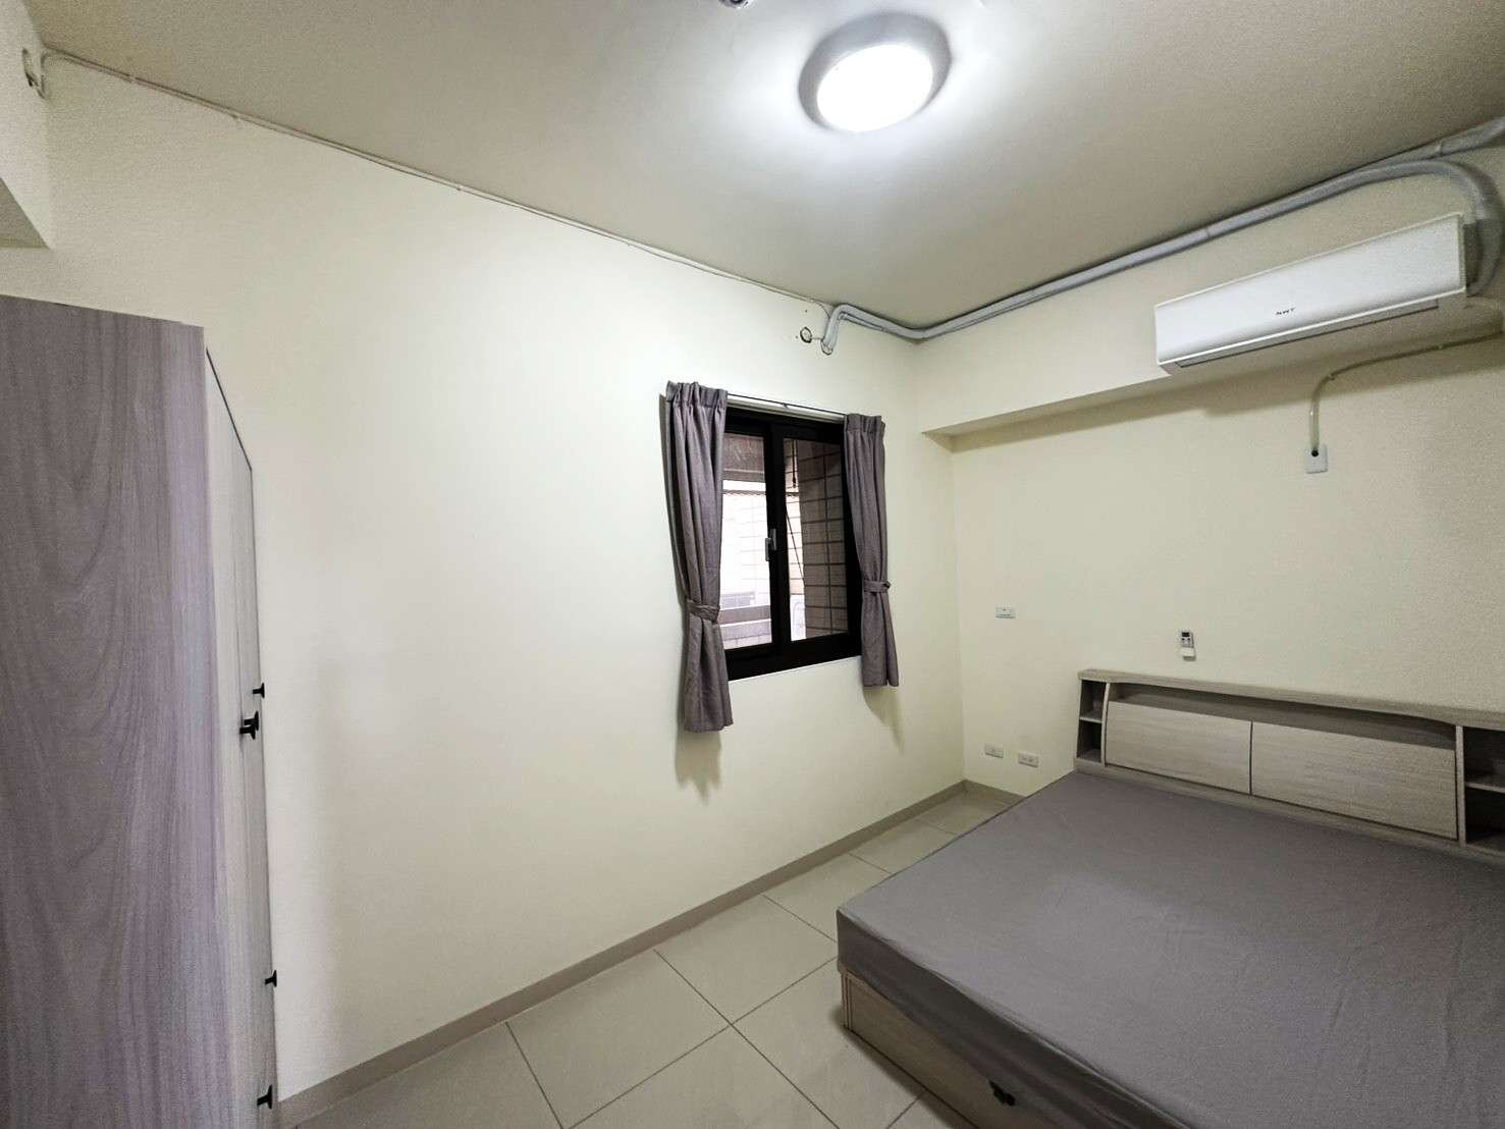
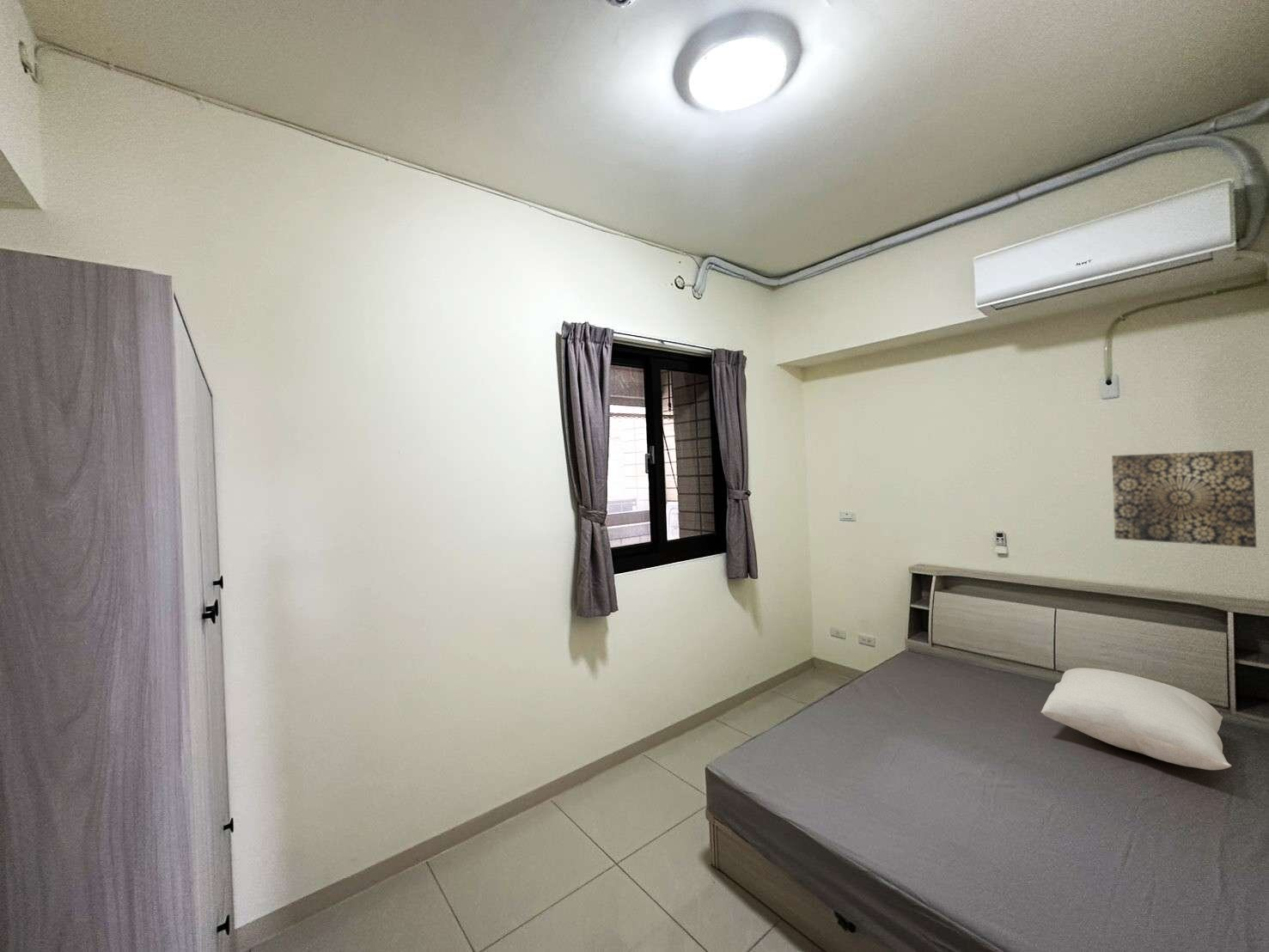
+ pillow [1040,667,1232,771]
+ wall art [1111,449,1257,548]
